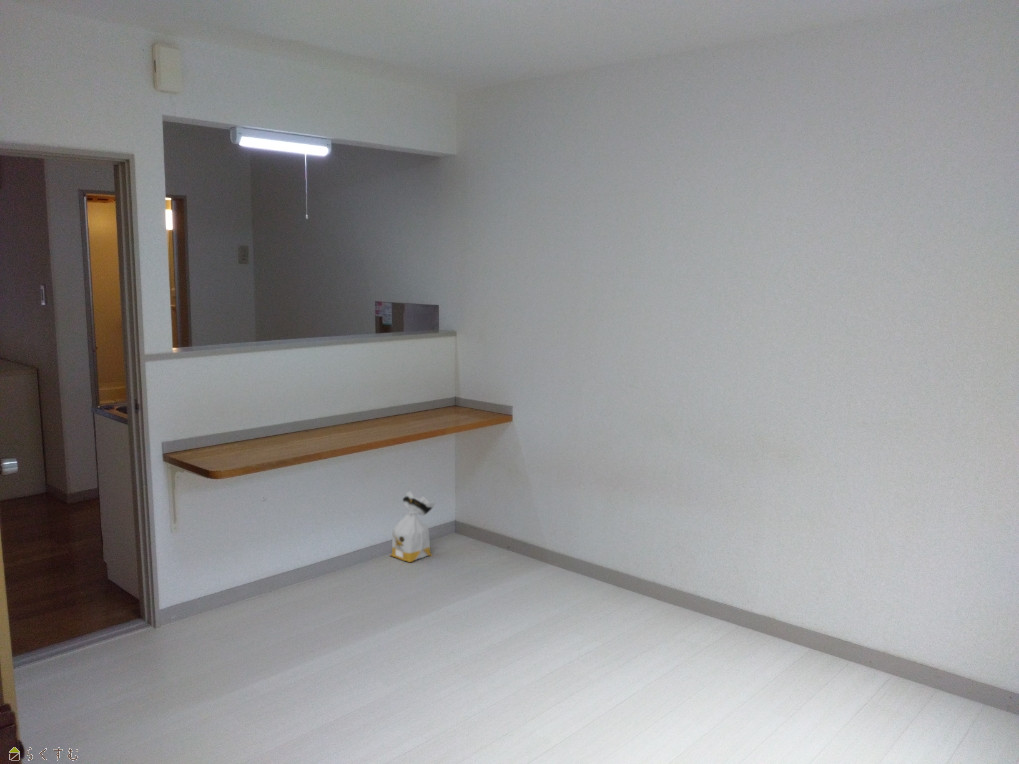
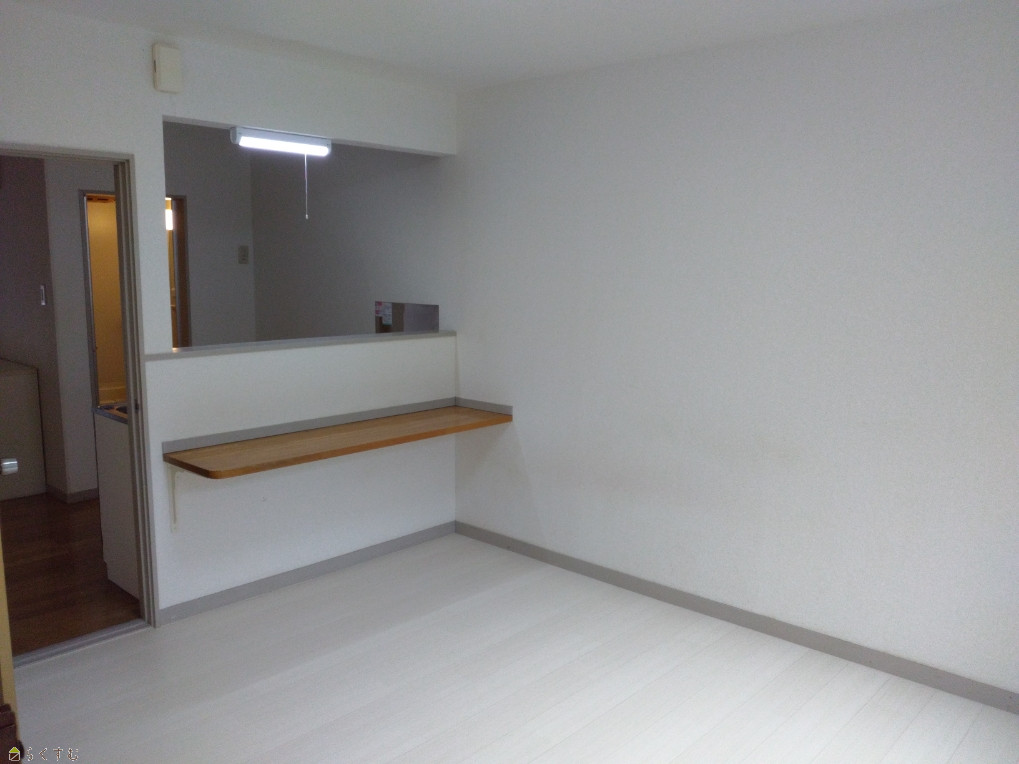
- bag [390,489,436,563]
